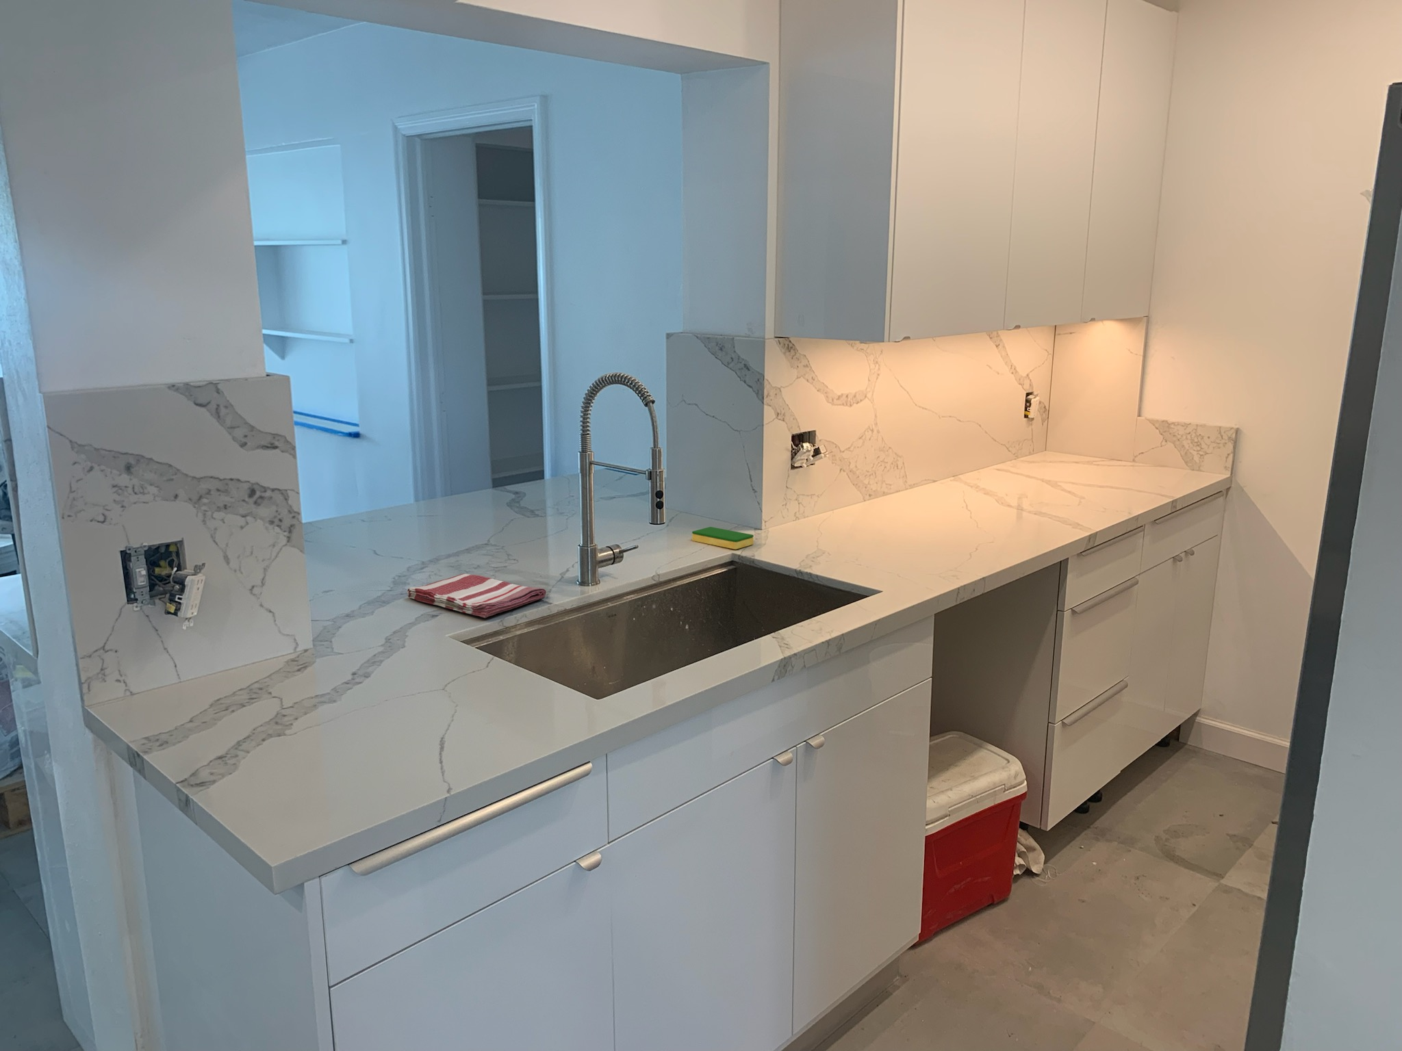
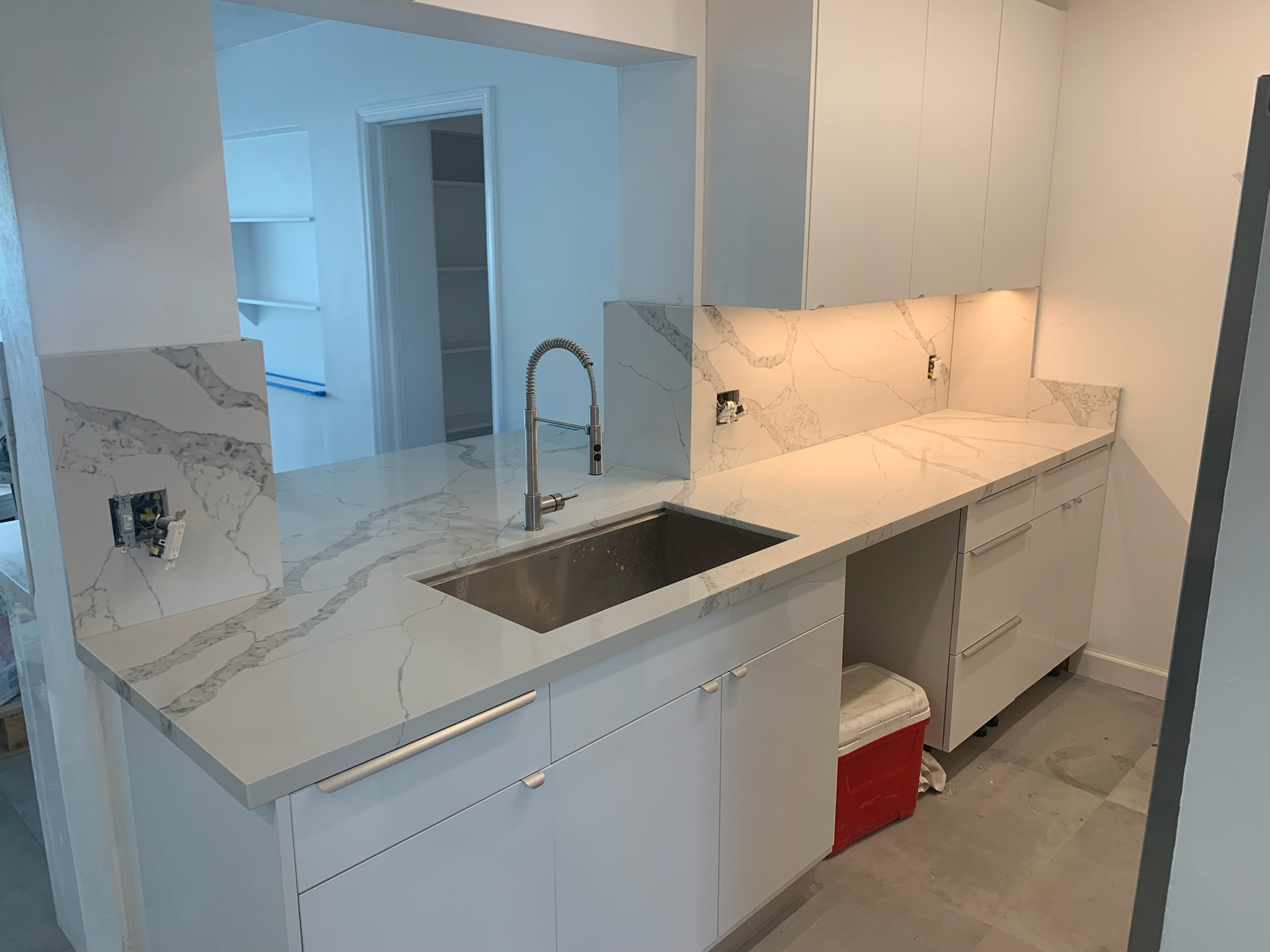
- dish sponge [691,527,754,550]
- dish towel [406,573,546,618]
